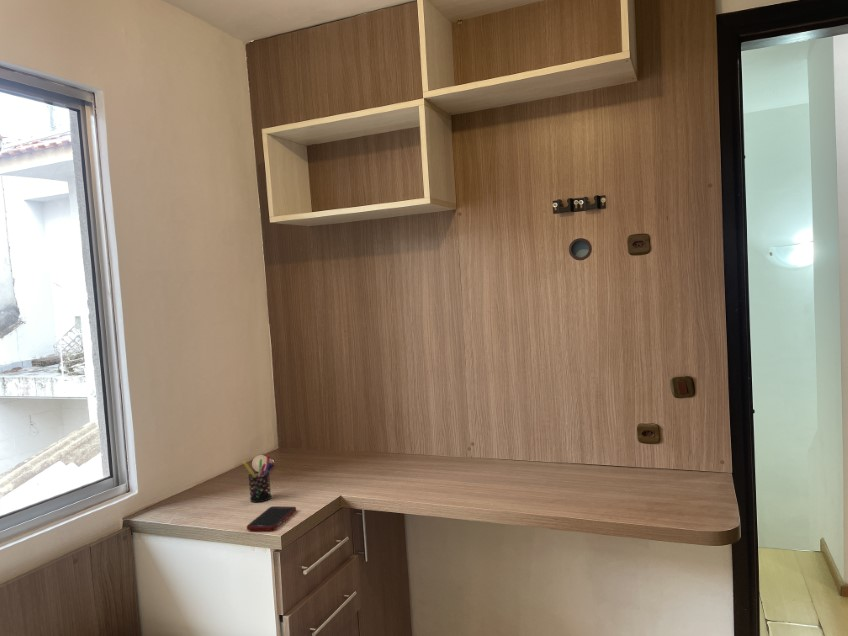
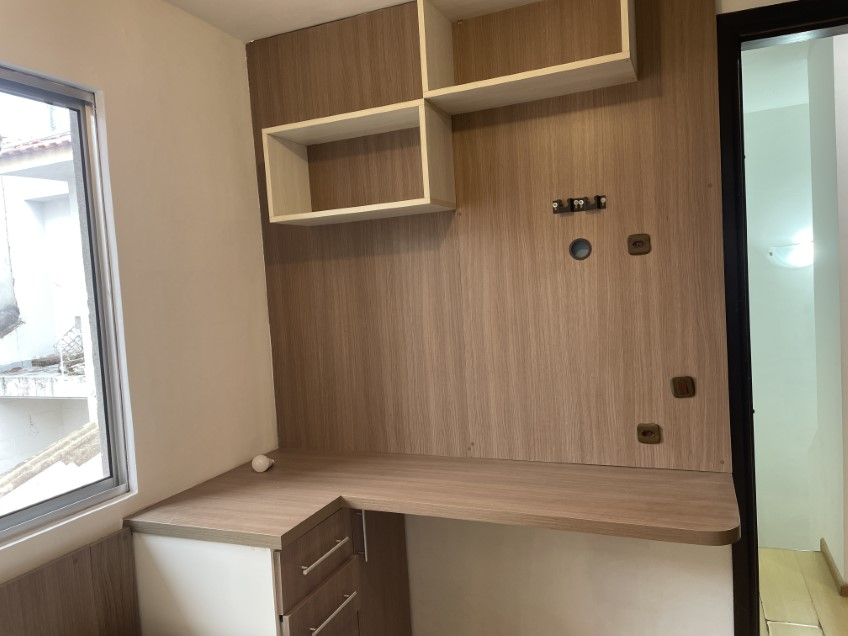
- pen holder [242,454,273,503]
- cell phone [246,505,297,532]
